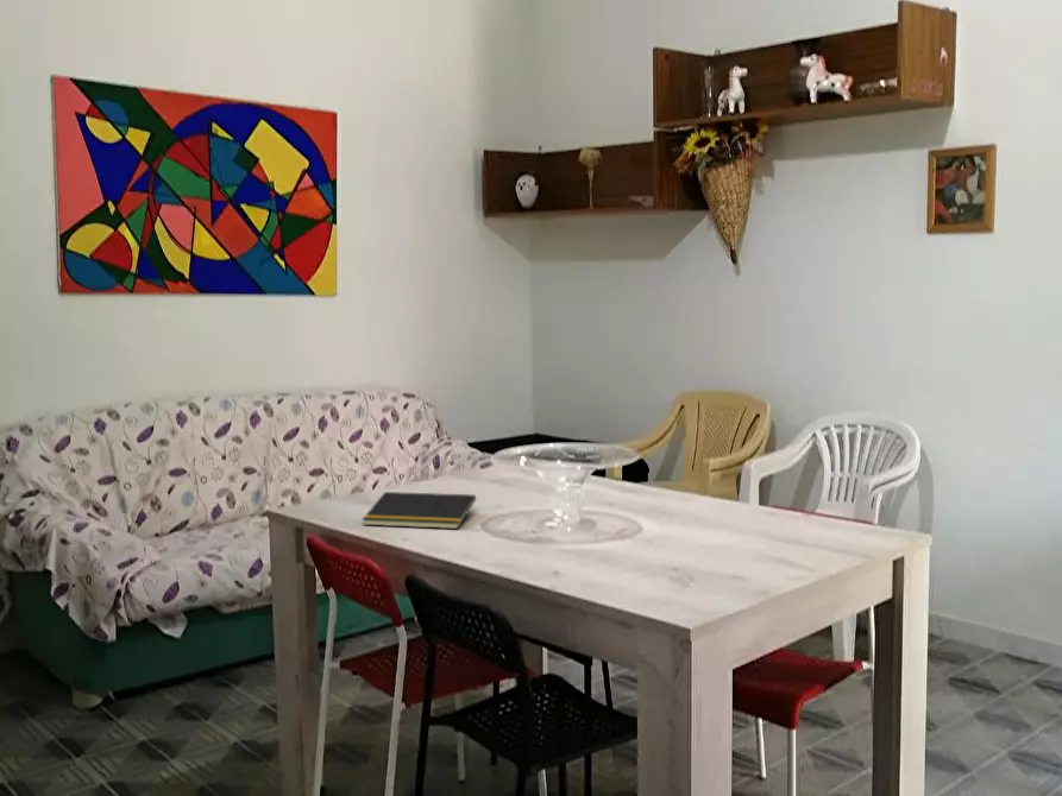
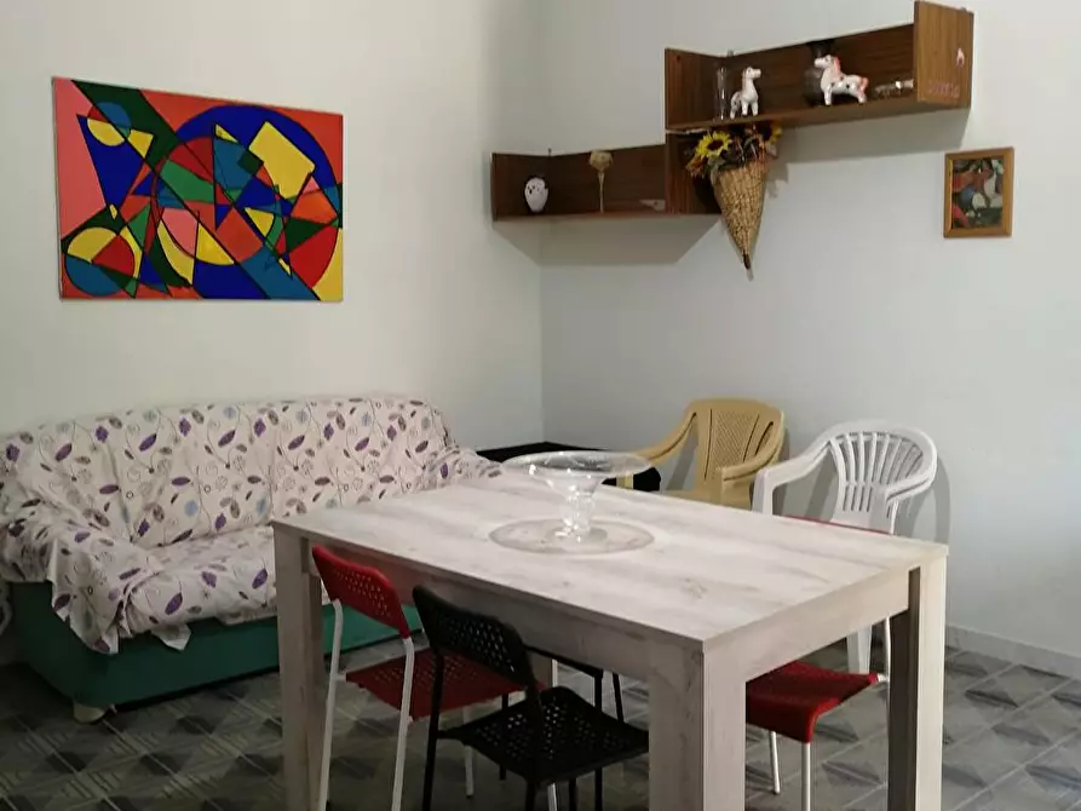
- notepad [360,491,477,530]
